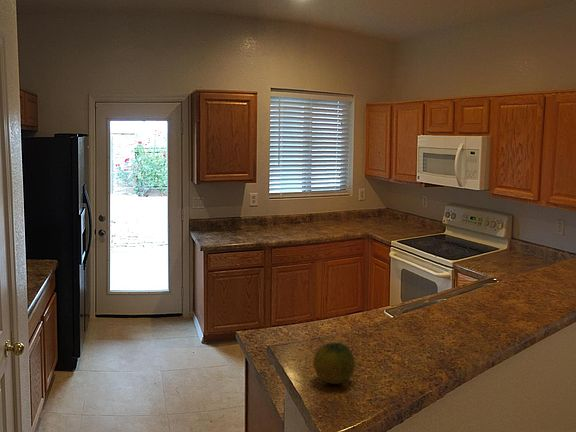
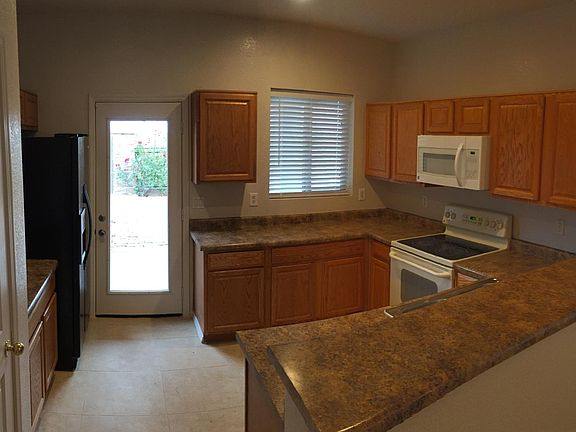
- fruit [312,342,356,385]
